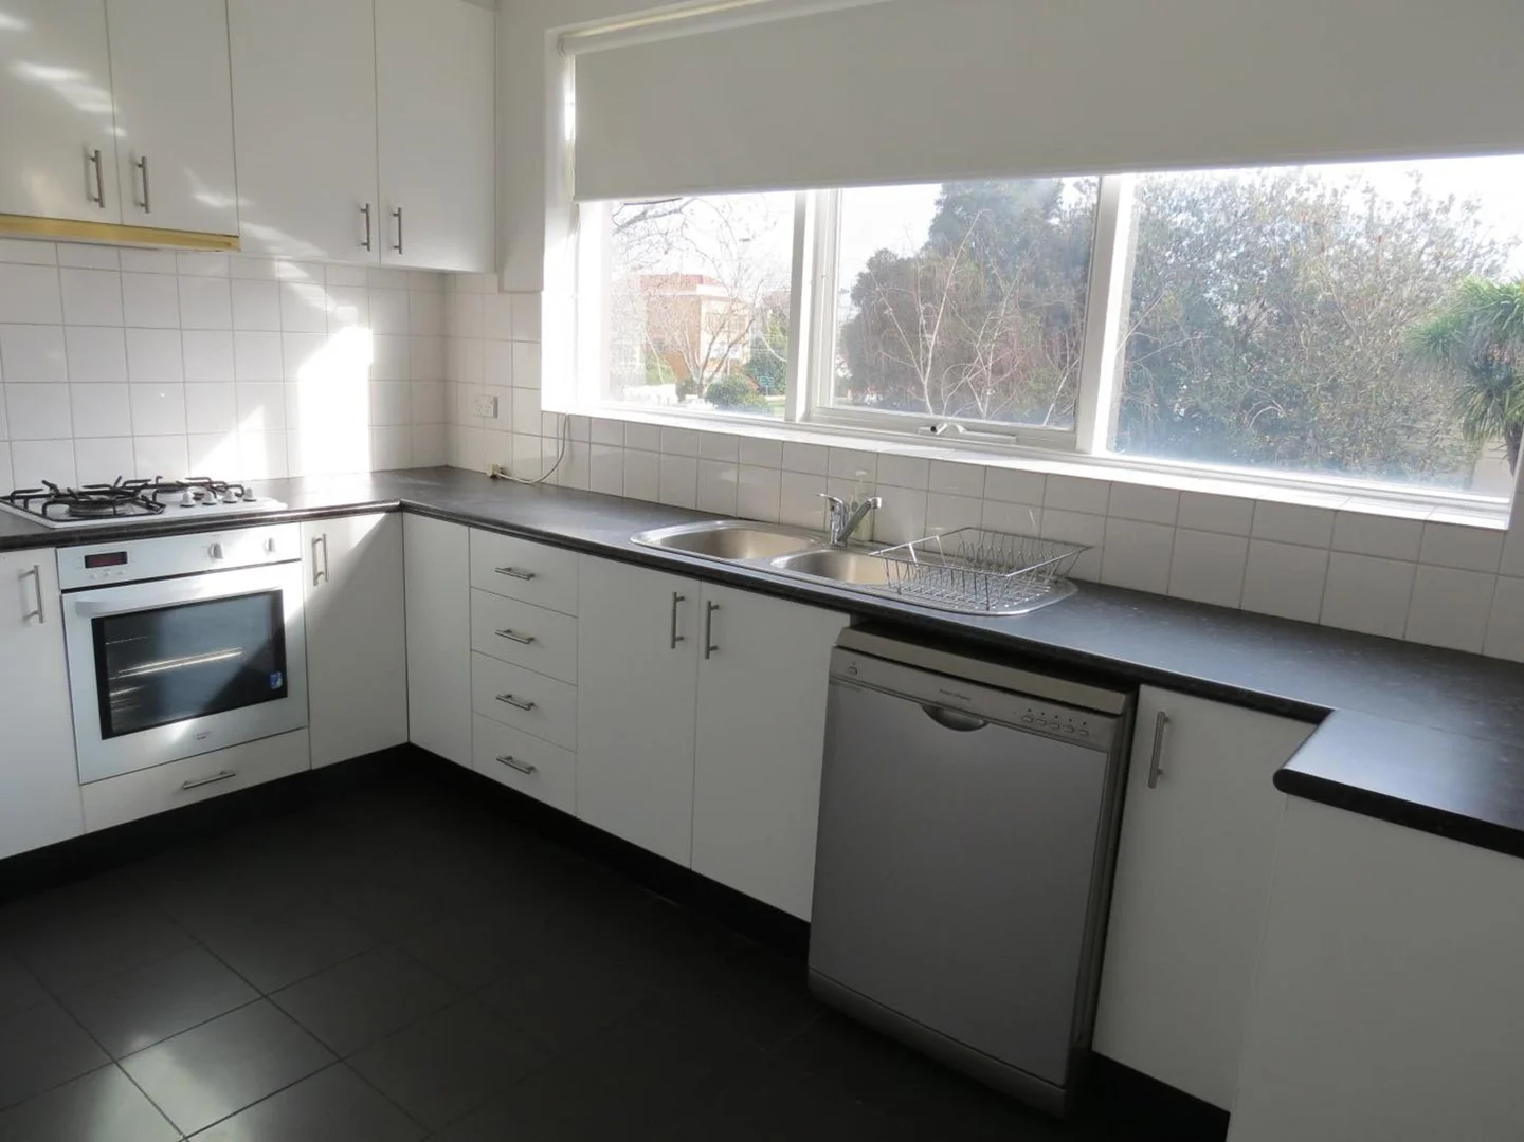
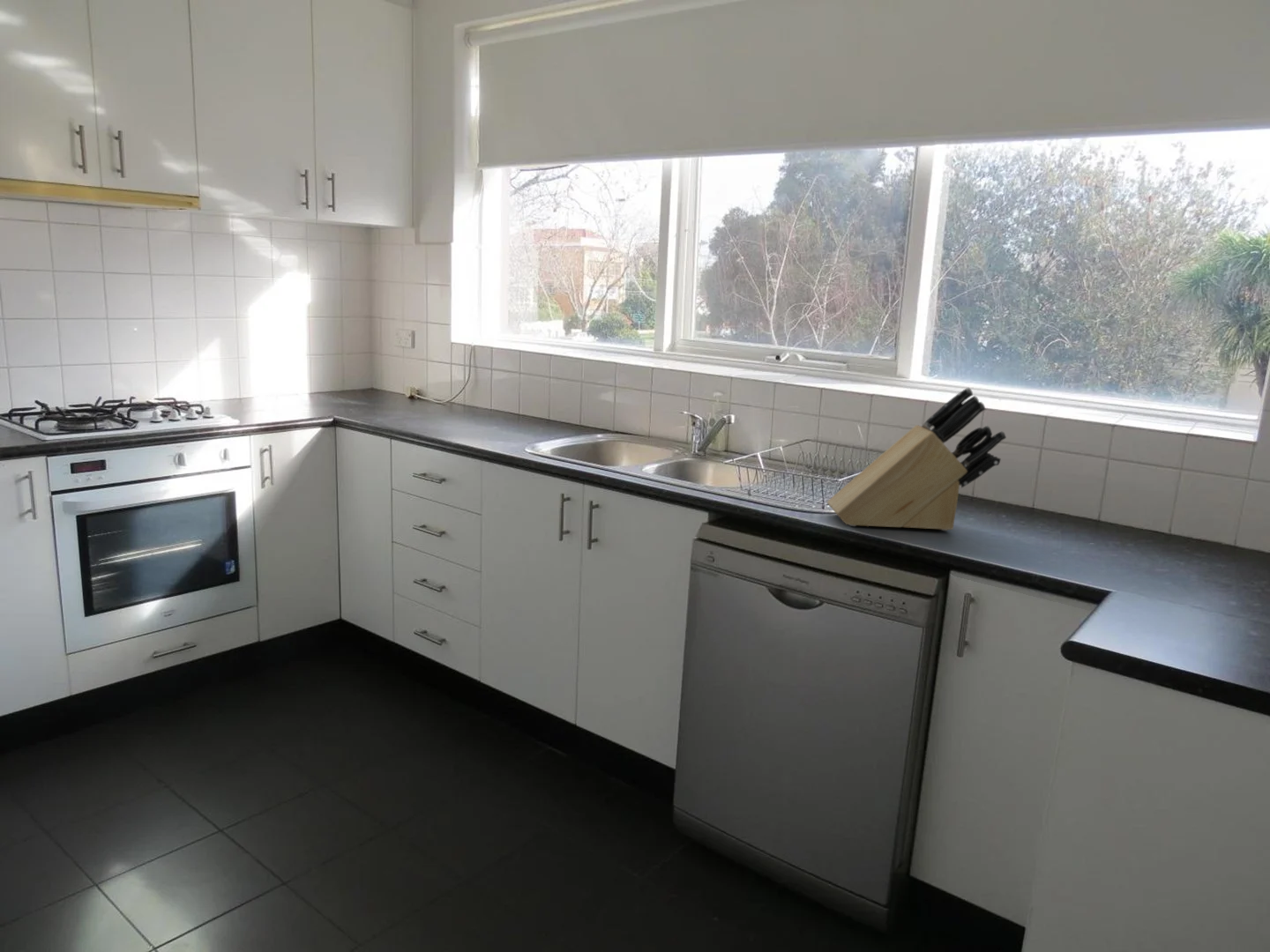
+ knife block [826,387,1007,532]
